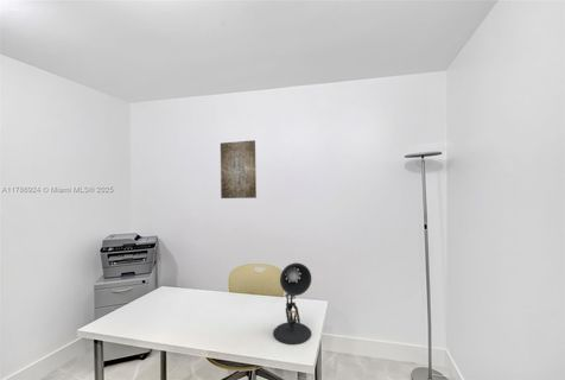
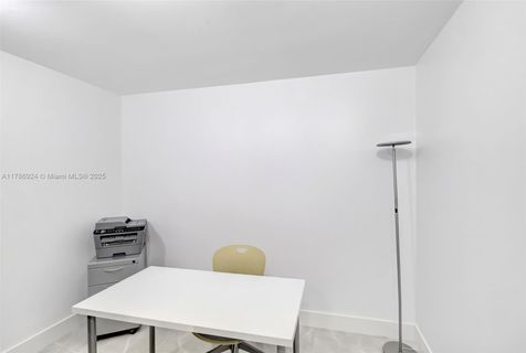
- wall art [220,139,258,200]
- desk lamp [272,262,312,346]
